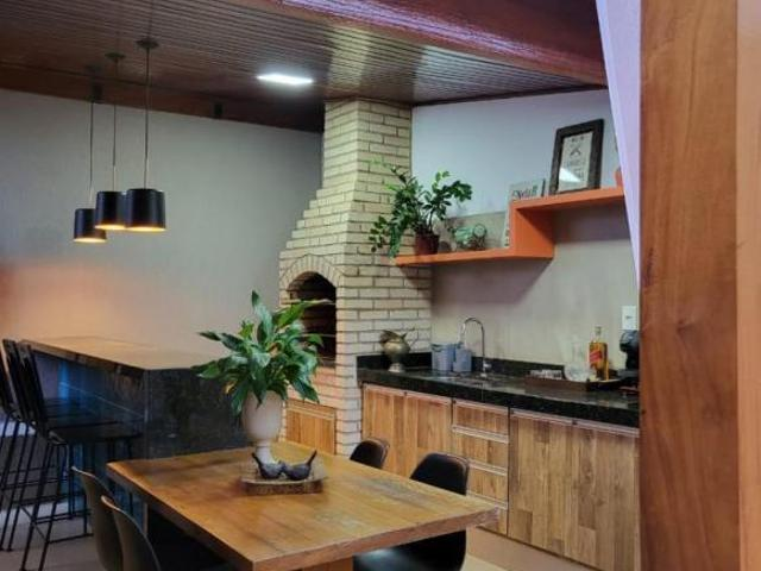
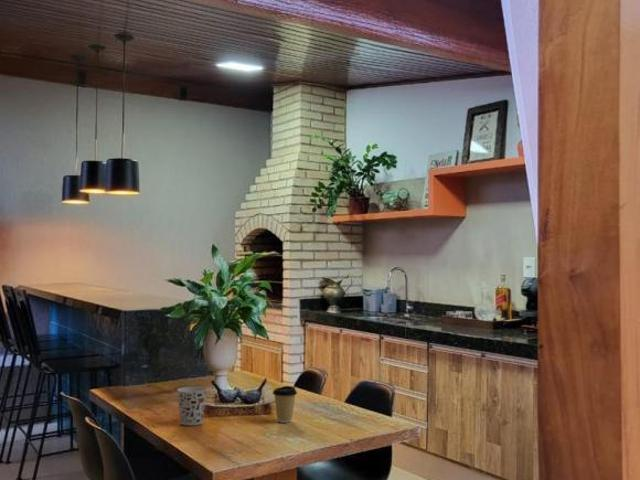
+ cup [176,385,208,426]
+ coffee cup [272,385,298,424]
